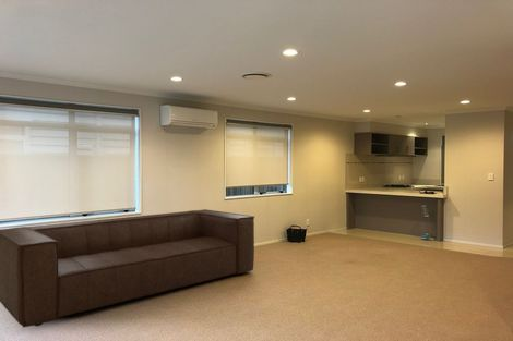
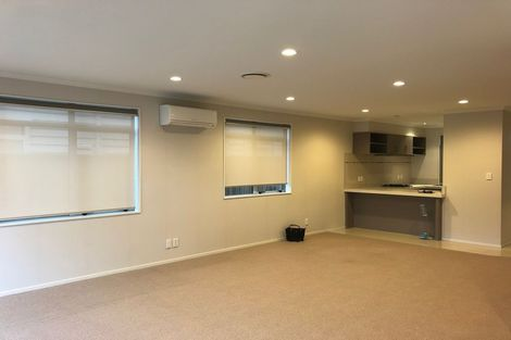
- sofa [0,208,255,329]
